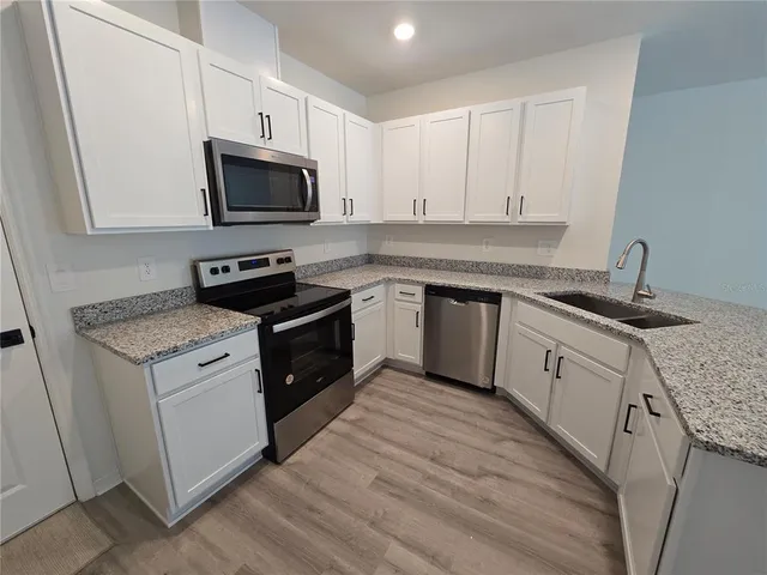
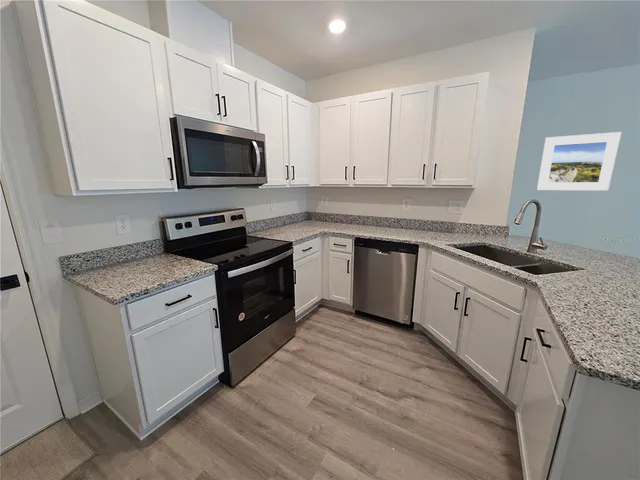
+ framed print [536,131,622,192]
